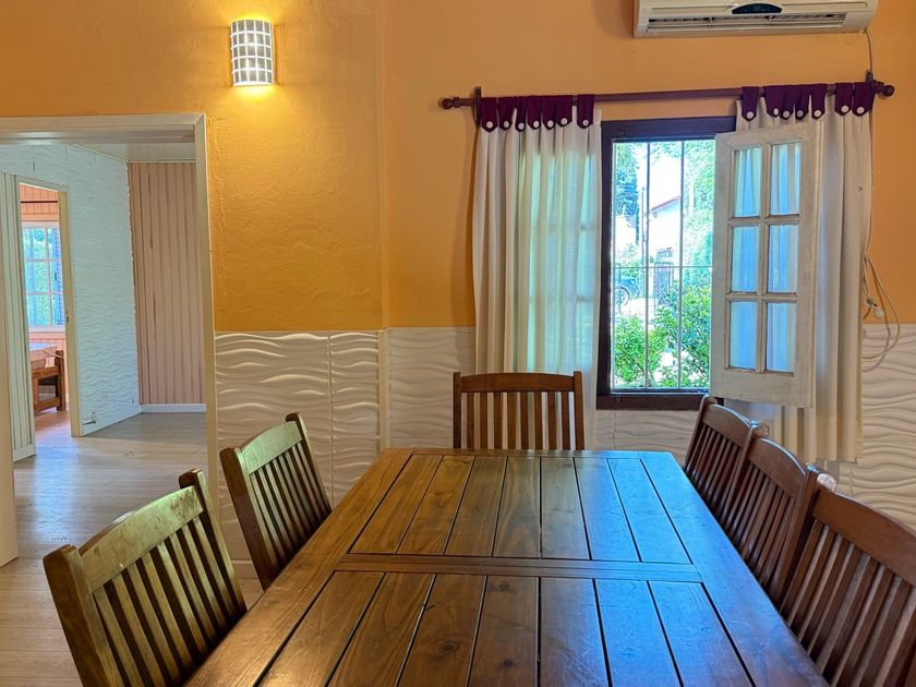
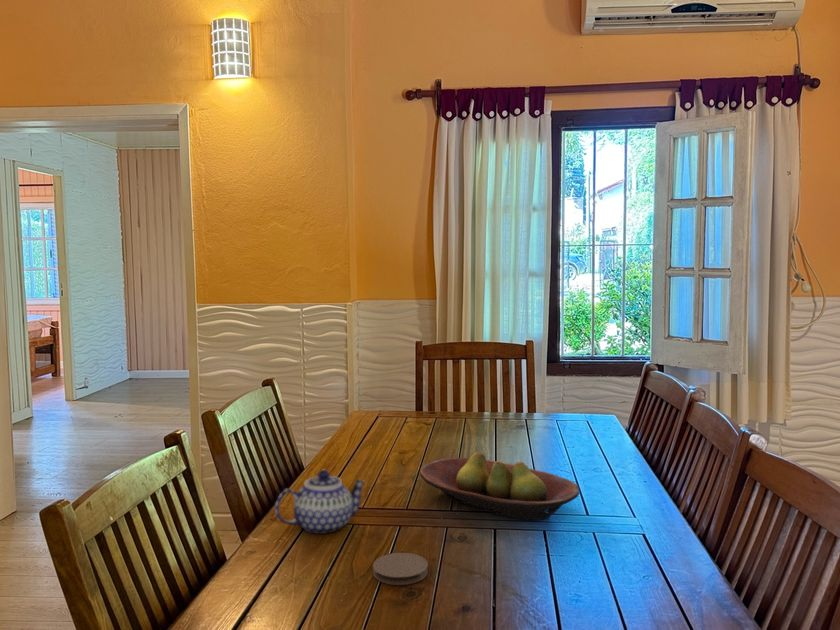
+ teapot [274,469,366,535]
+ fruit bowl [419,451,581,521]
+ coaster [372,552,429,586]
